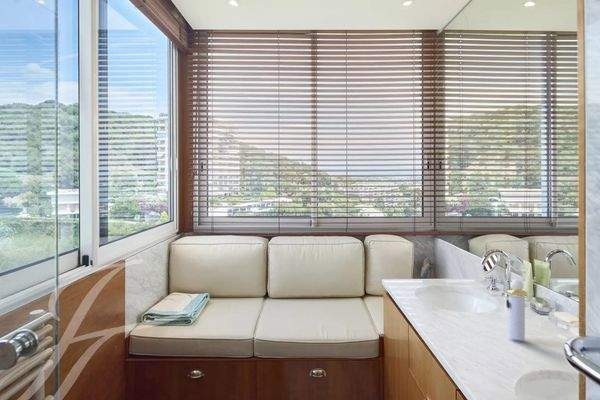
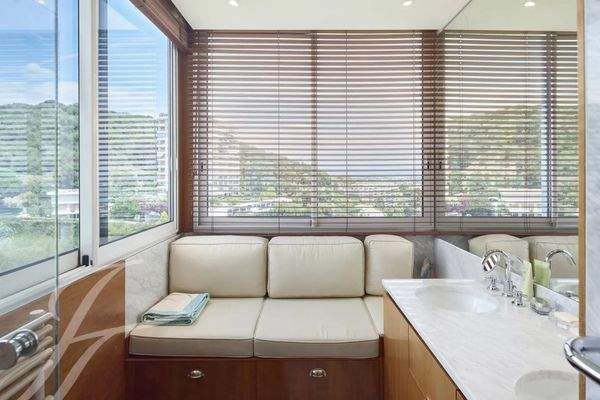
- perfume bottle [505,279,528,341]
